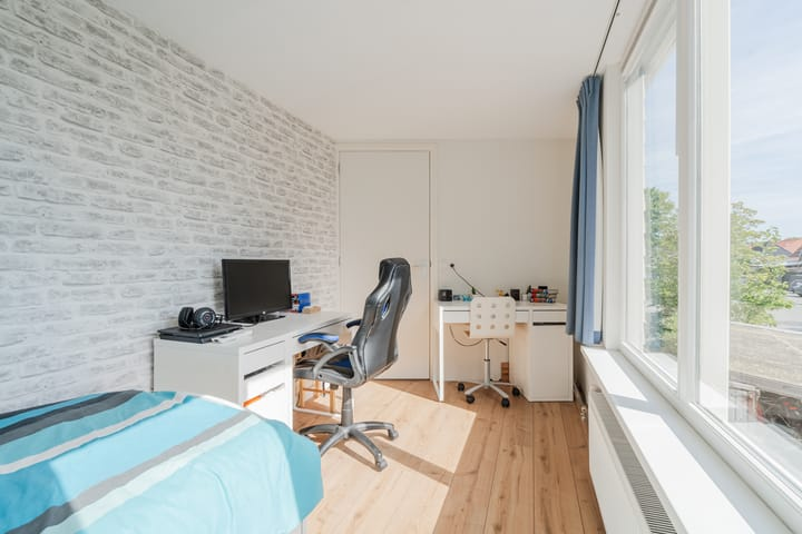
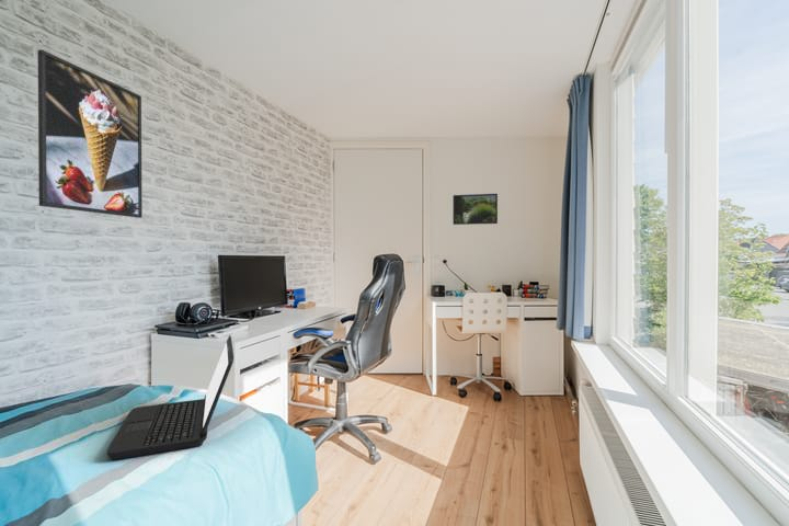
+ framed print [37,48,144,219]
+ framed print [453,193,499,226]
+ laptop [106,334,235,461]
